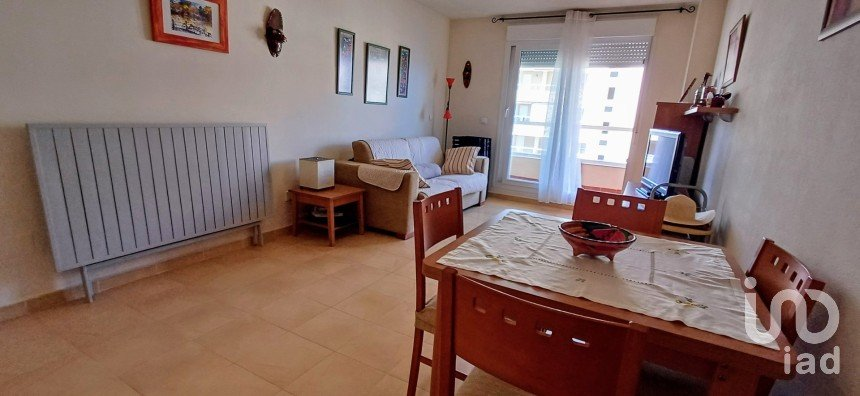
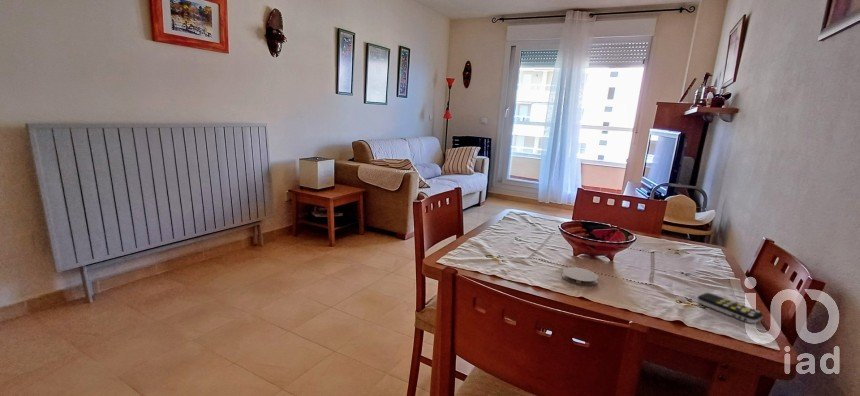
+ coaster [561,266,599,287]
+ remote control [696,292,764,324]
